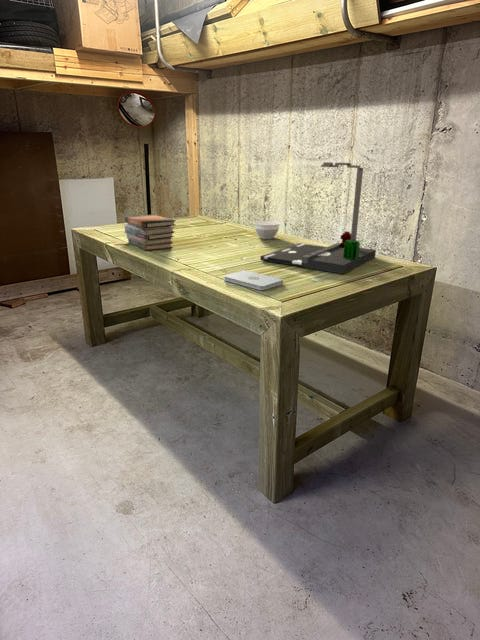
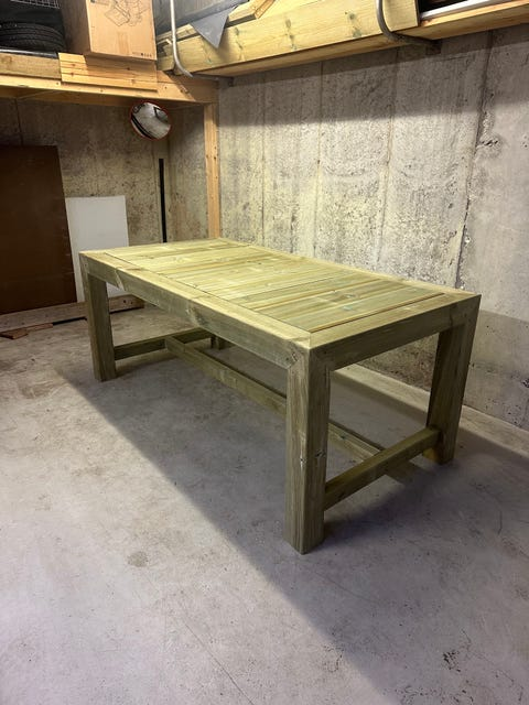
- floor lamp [260,161,377,275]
- bowl [252,220,282,240]
- book stack [123,214,177,251]
- notepad [223,269,284,291]
